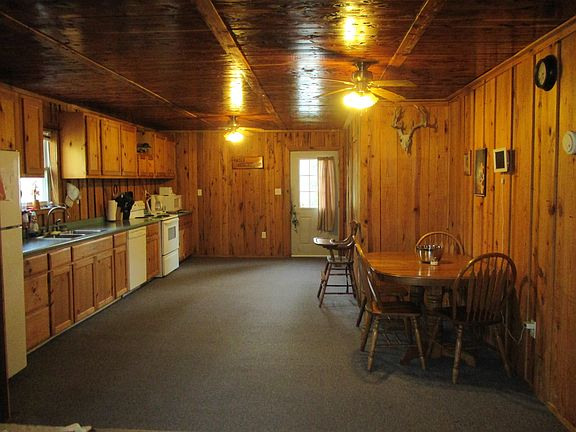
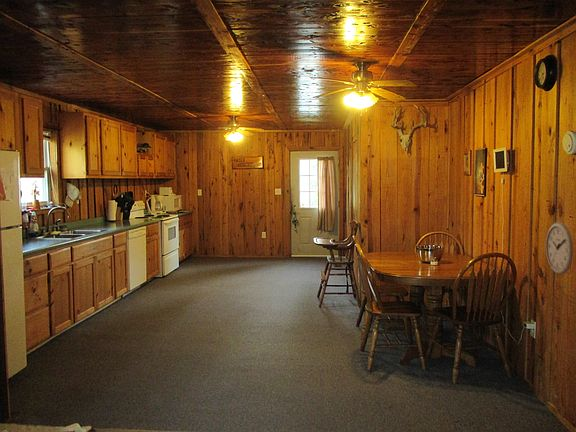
+ wall clock [545,221,574,275]
